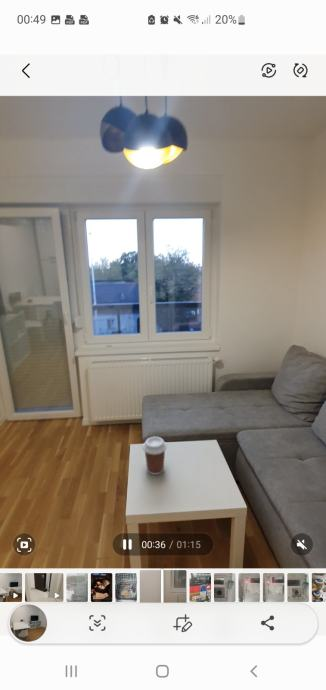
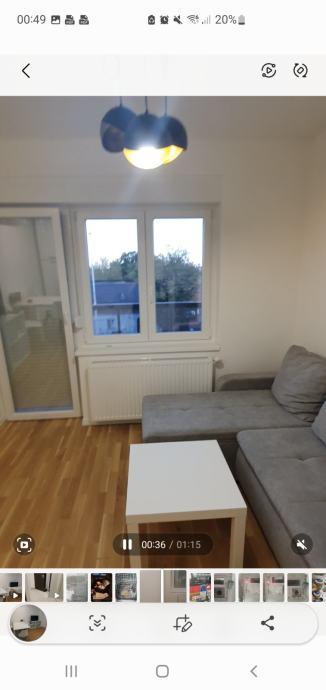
- coffee cup [142,436,168,476]
